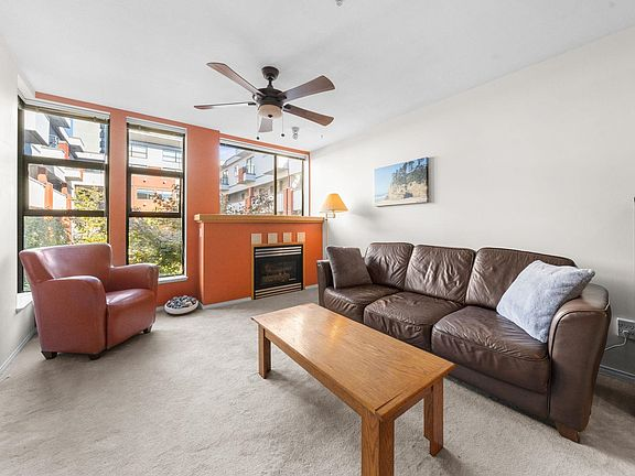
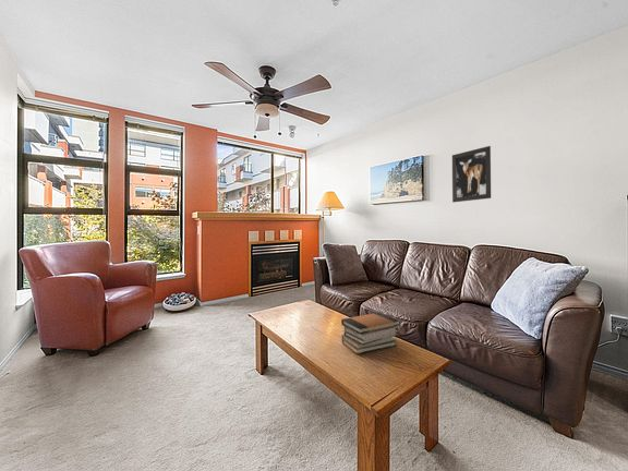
+ wall art [451,145,492,203]
+ book stack [340,312,400,355]
